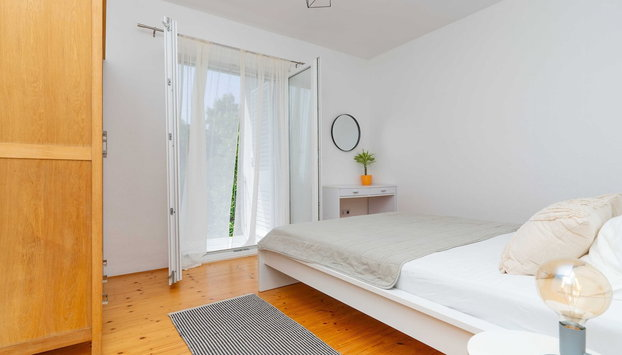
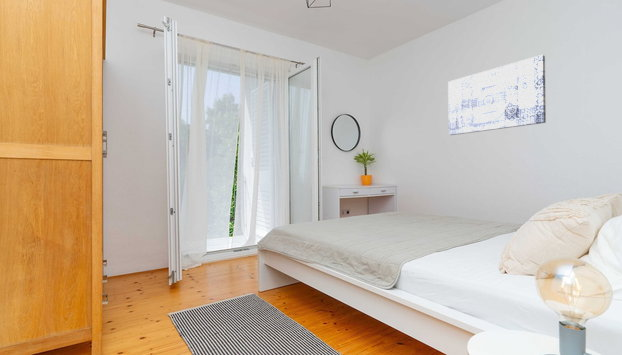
+ wall art [447,54,547,136]
